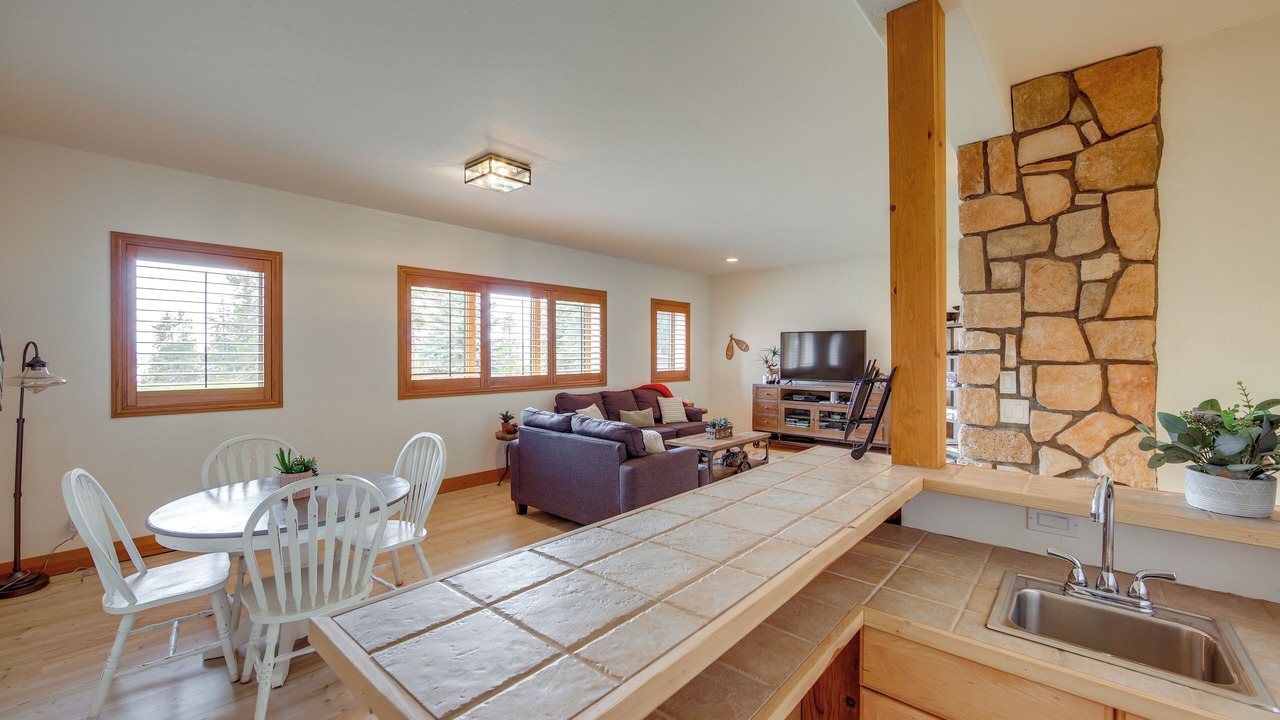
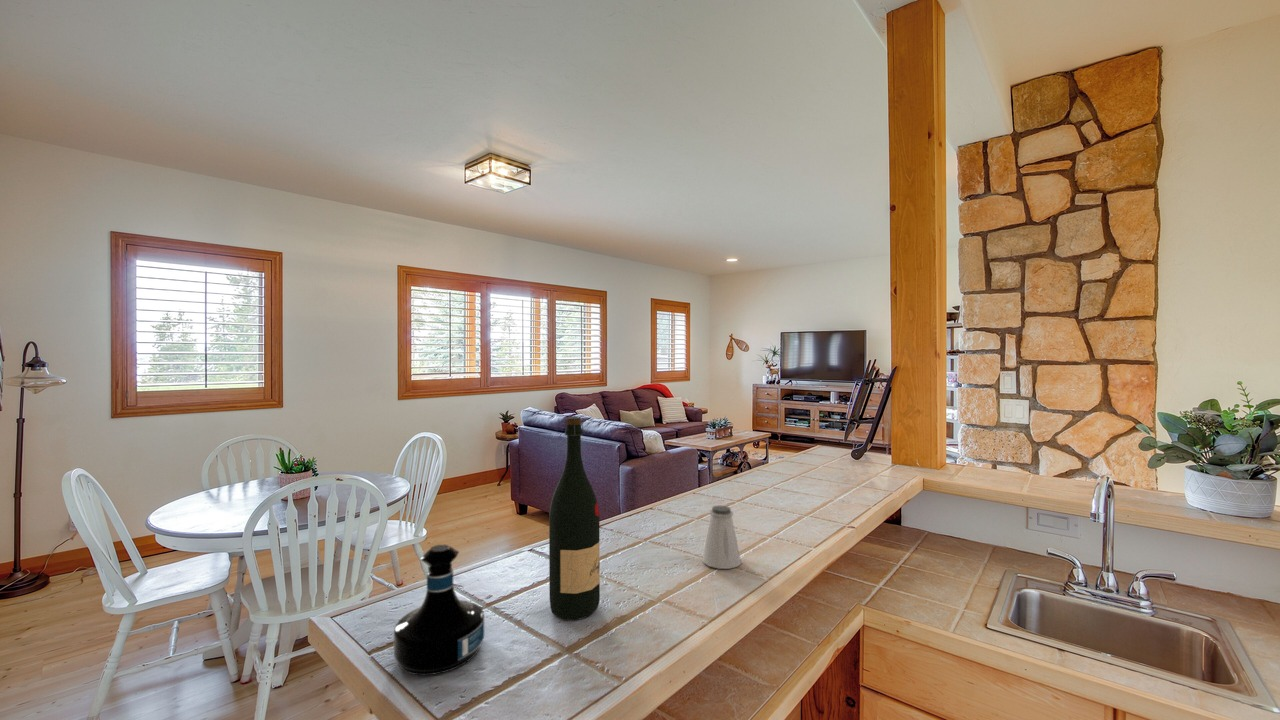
+ tequila bottle [393,544,485,676]
+ saltshaker [701,505,742,570]
+ wine bottle [548,415,601,621]
